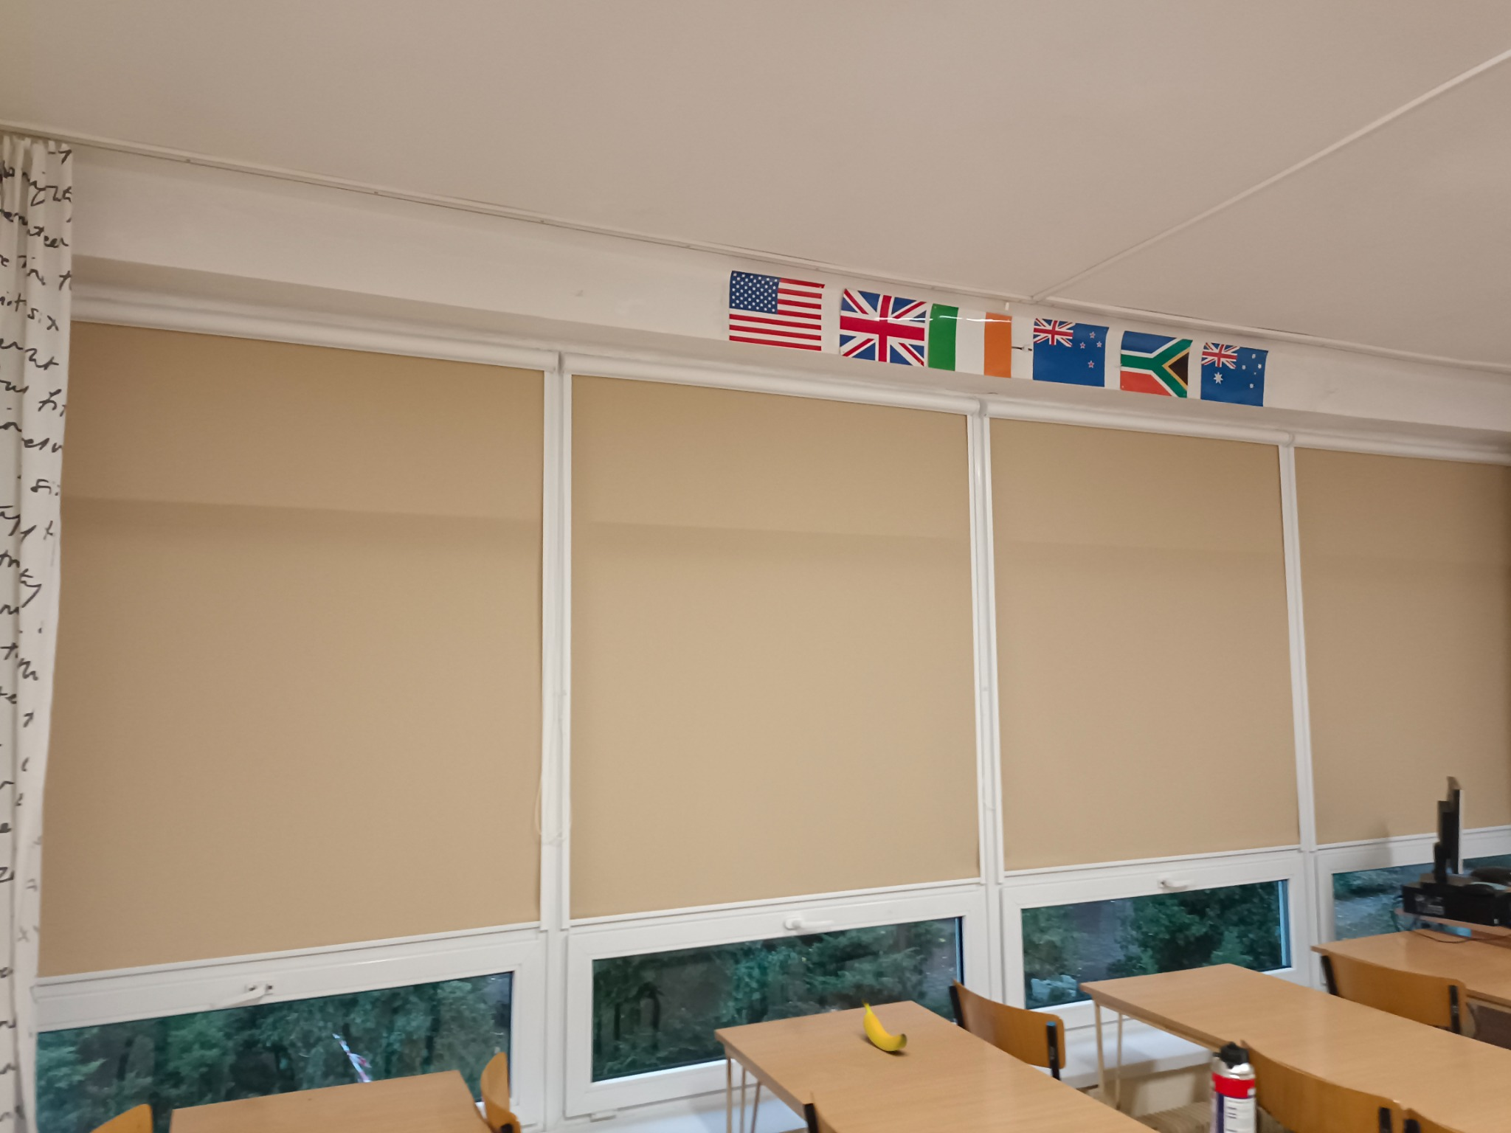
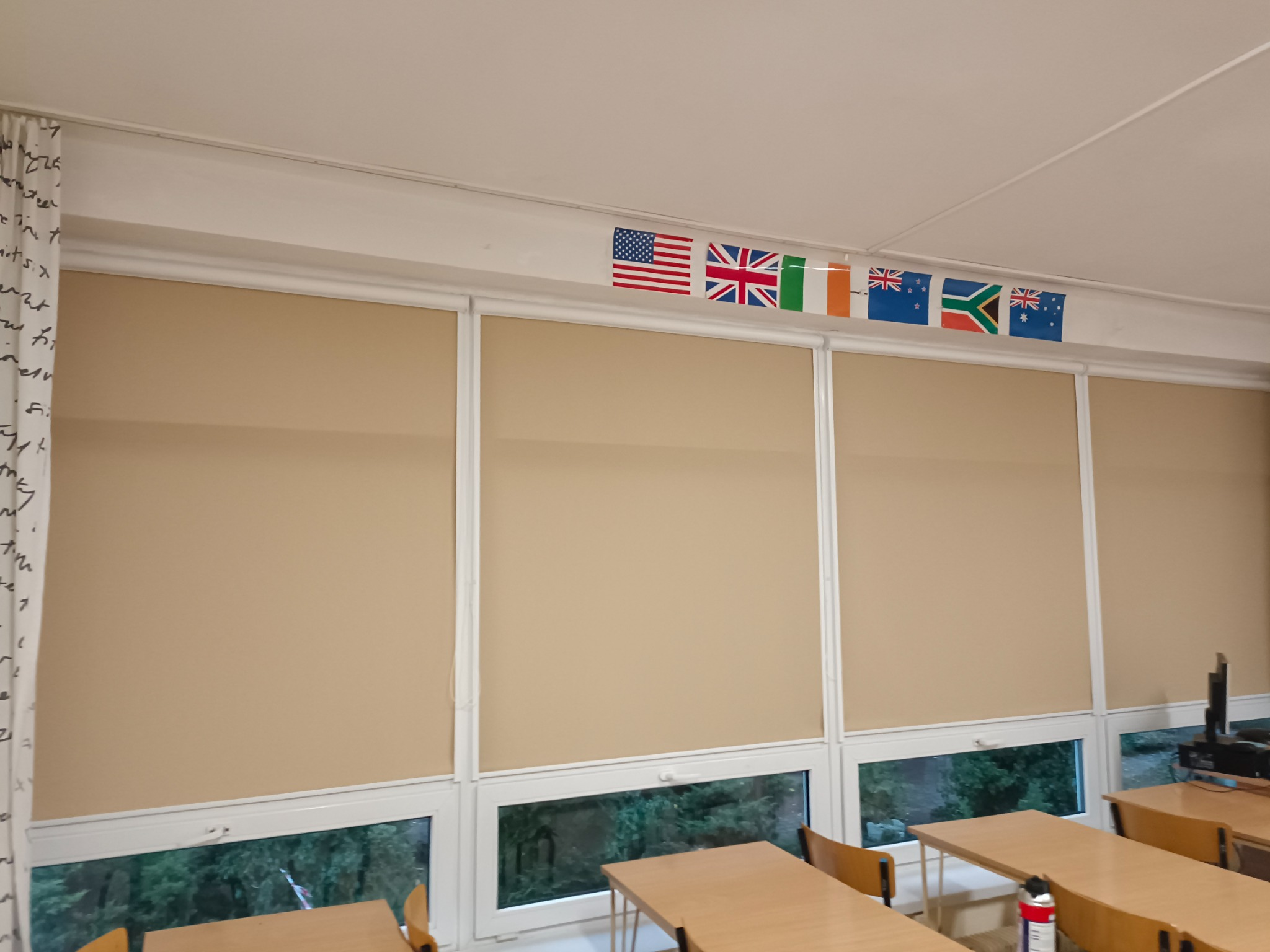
- banana [861,999,908,1052]
